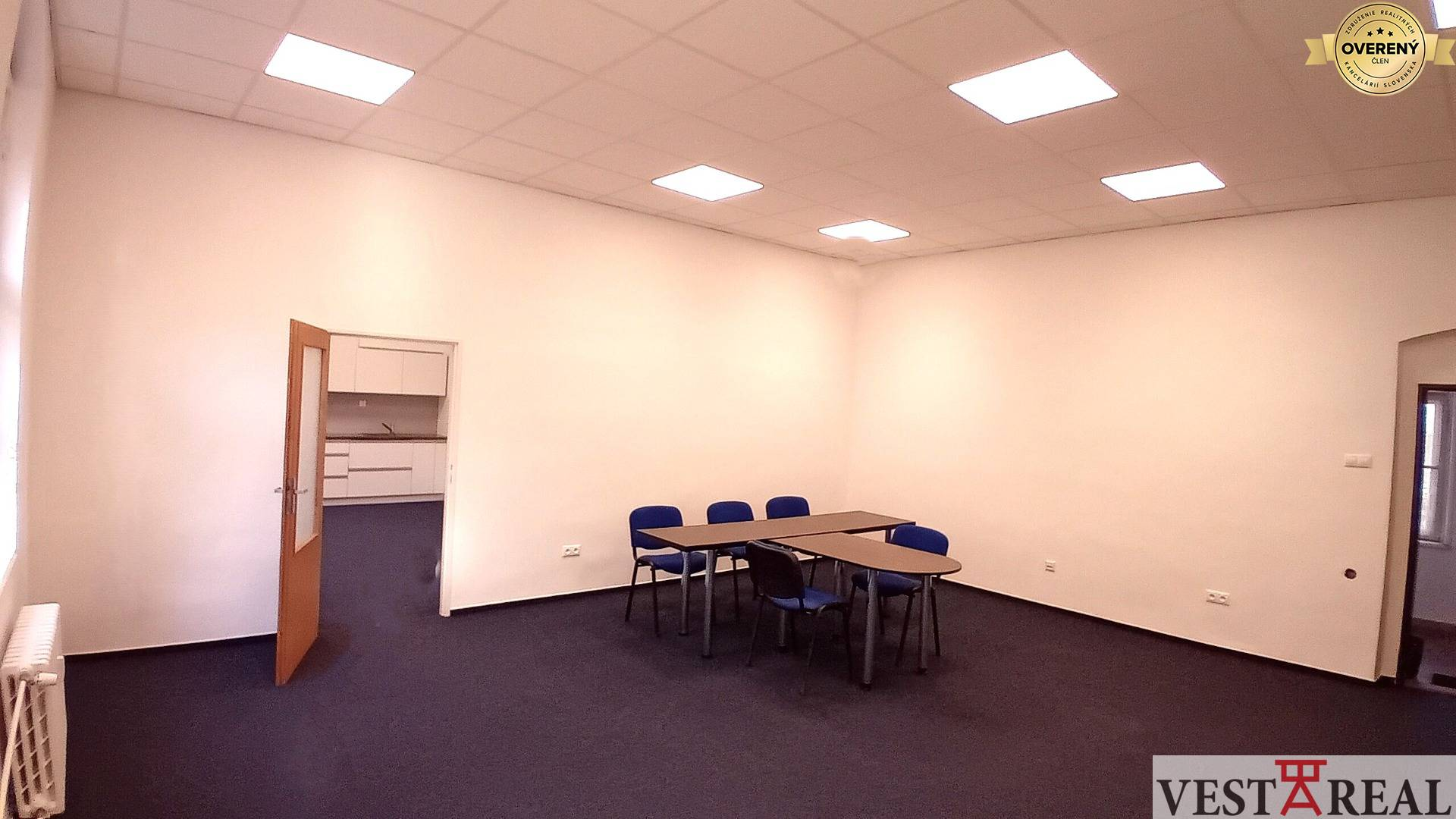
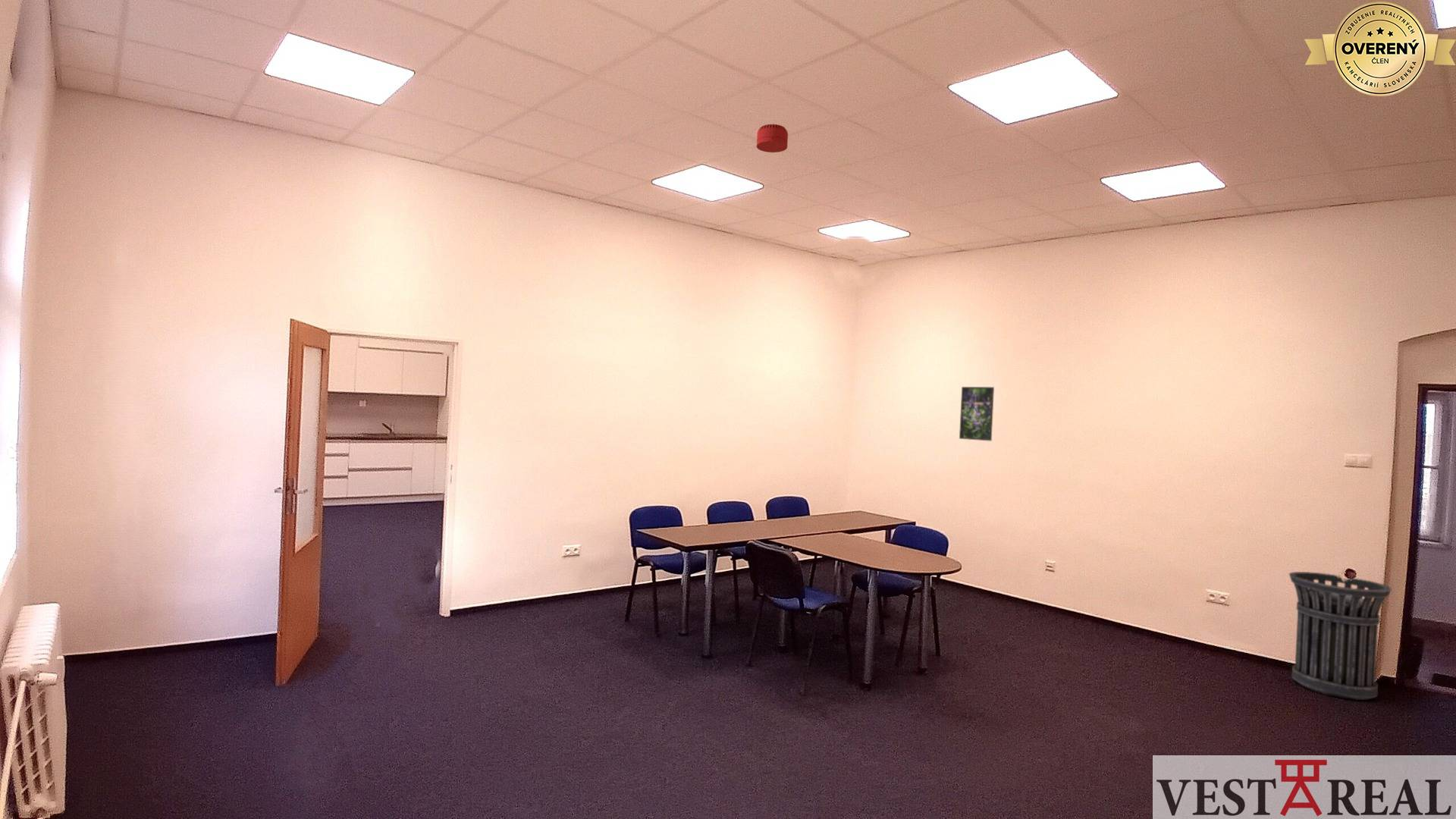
+ trash can [1288,571,1392,701]
+ smoke detector [756,124,789,153]
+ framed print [959,386,995,441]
